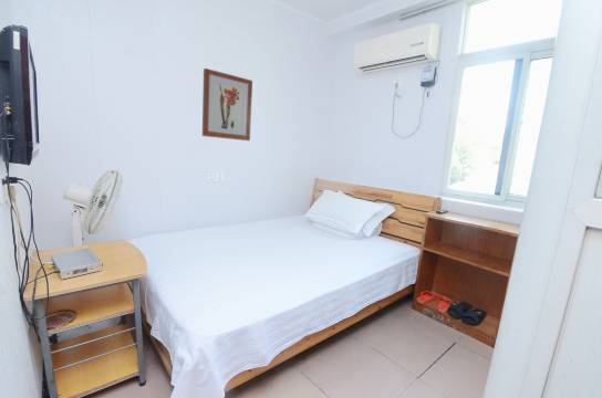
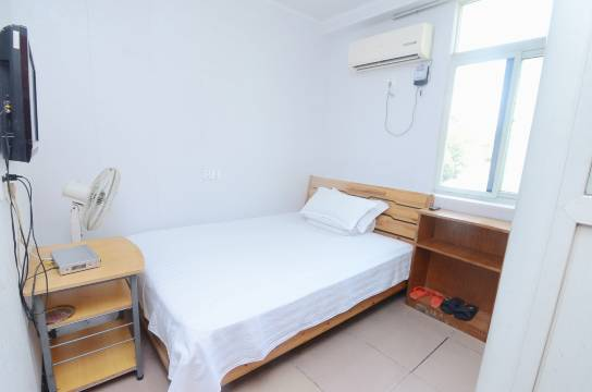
- wall art [201,67,253,142]
